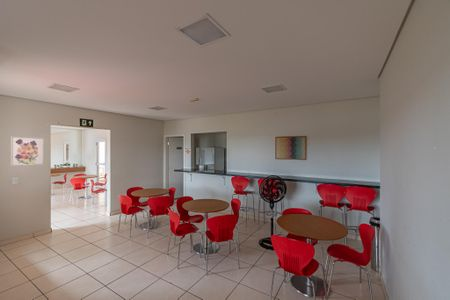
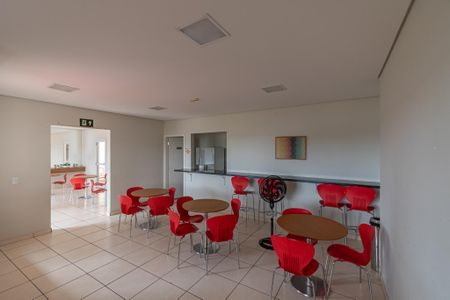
- wall art [10,135,45,167]
